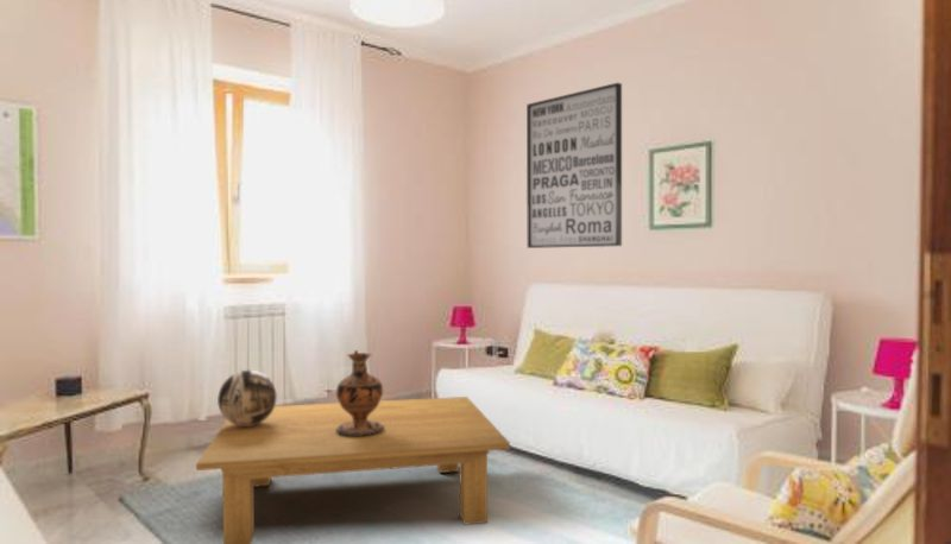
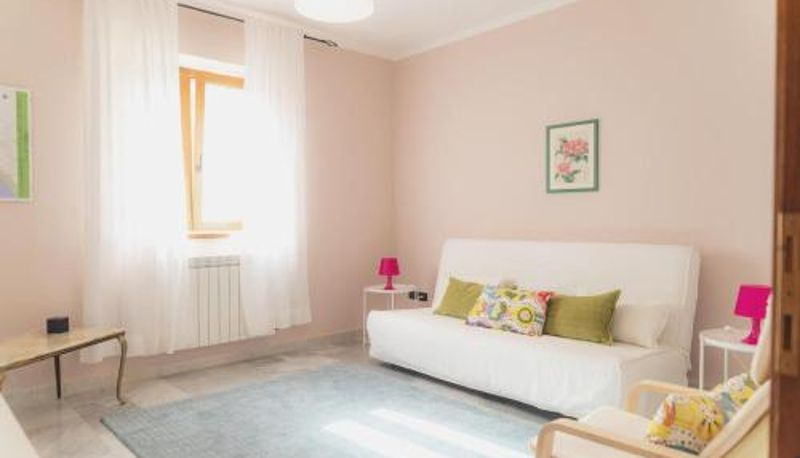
- vase [335,349,384,436]
- coffee table [195,396,511,544]
- decorative bowl [216,369,278,426]
- wall art [525,82,623,249]
